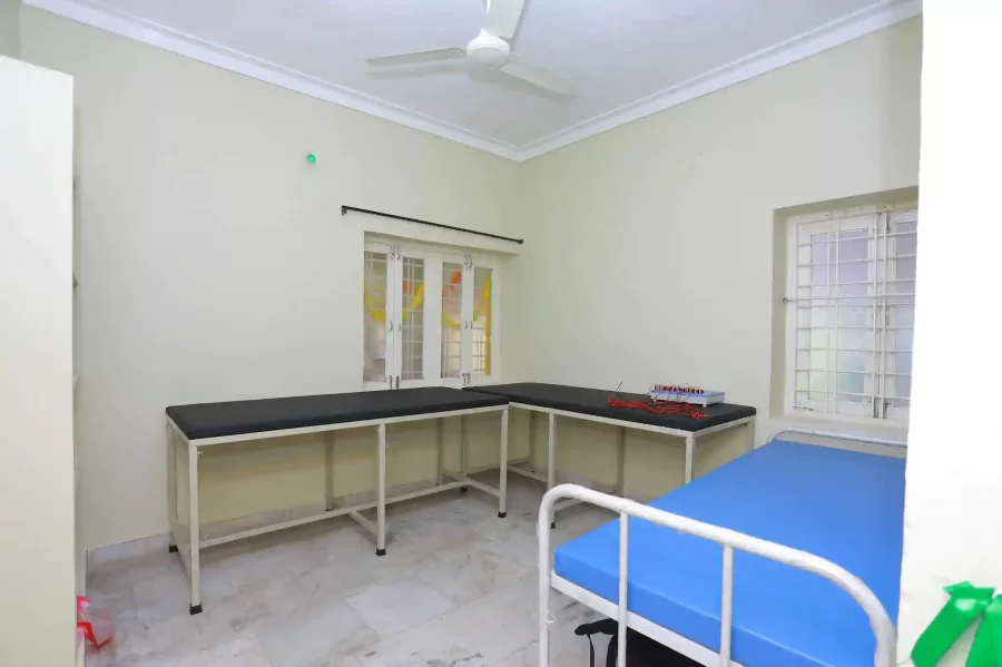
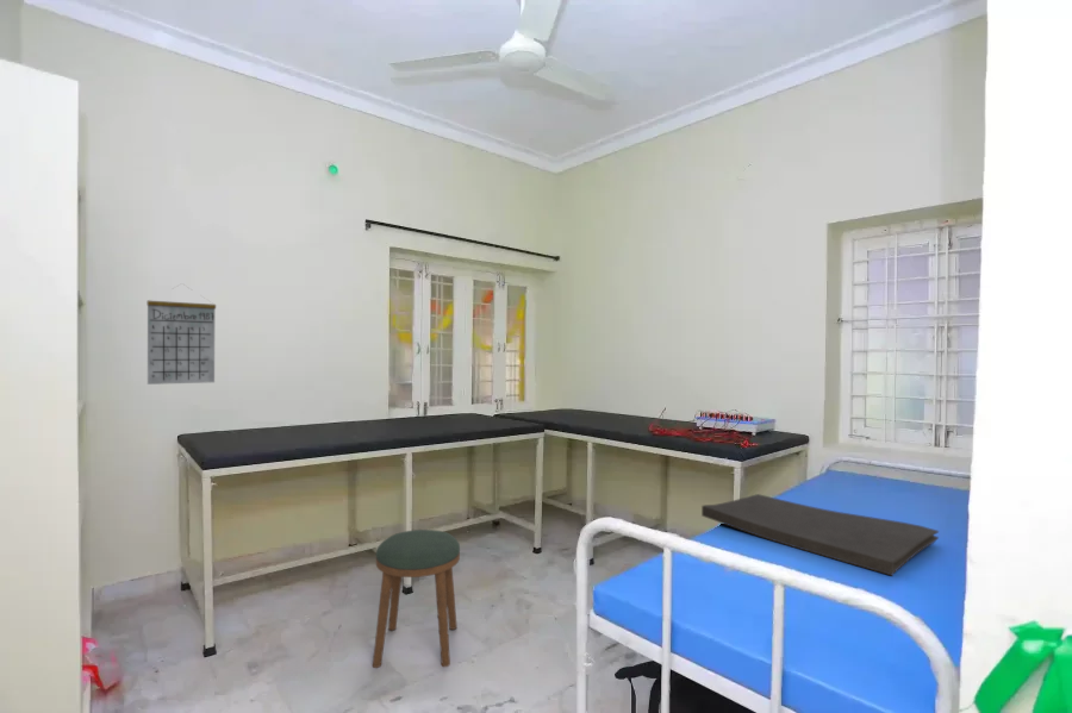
+ calendar [147,282,217,386]
+ stool [372,529,461,669]
+ hand towel [700,493,940,577]
